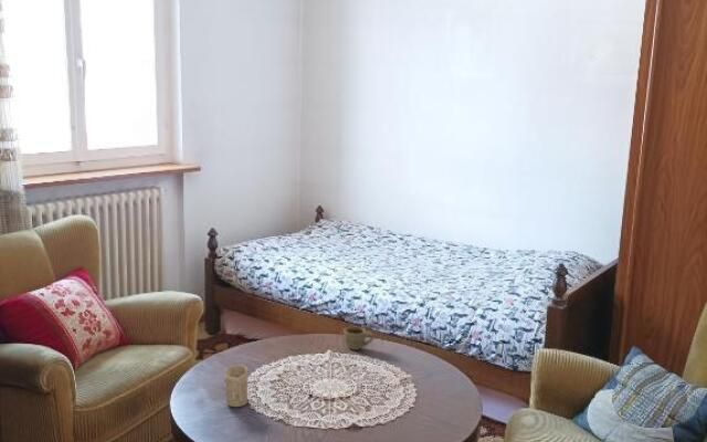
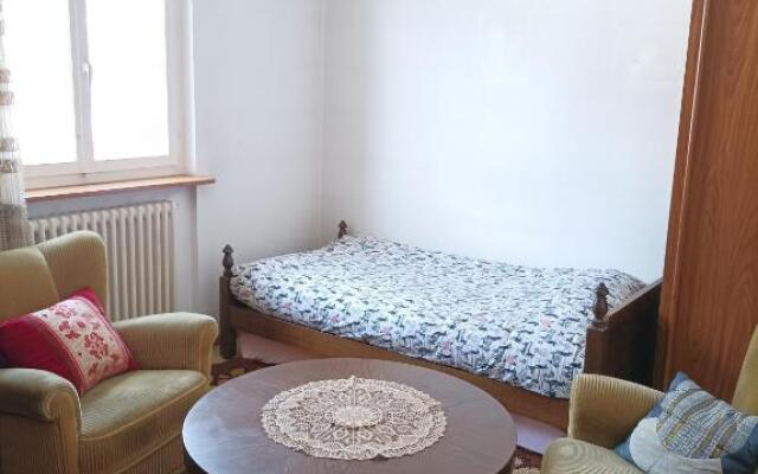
- candle [223,364,250,408]
- cup [342,326,374,351]
